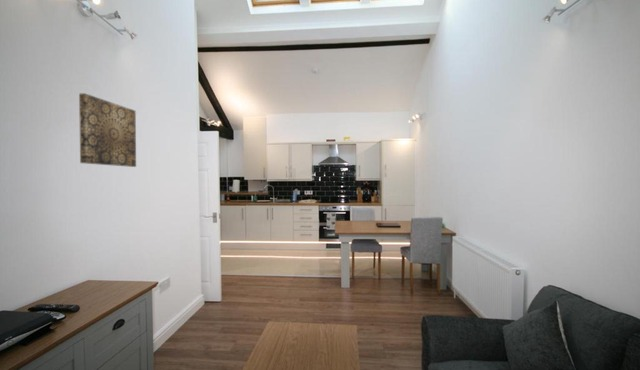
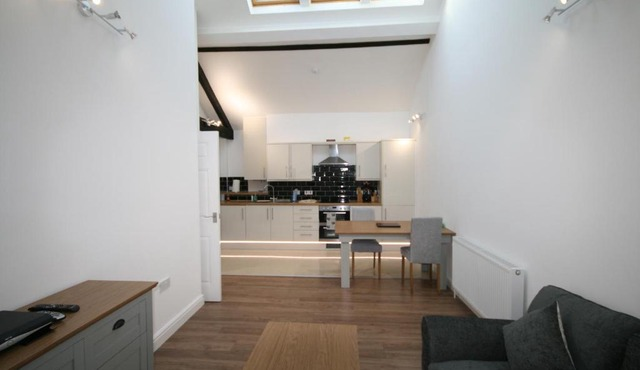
- wall art [78,92,137,168]
